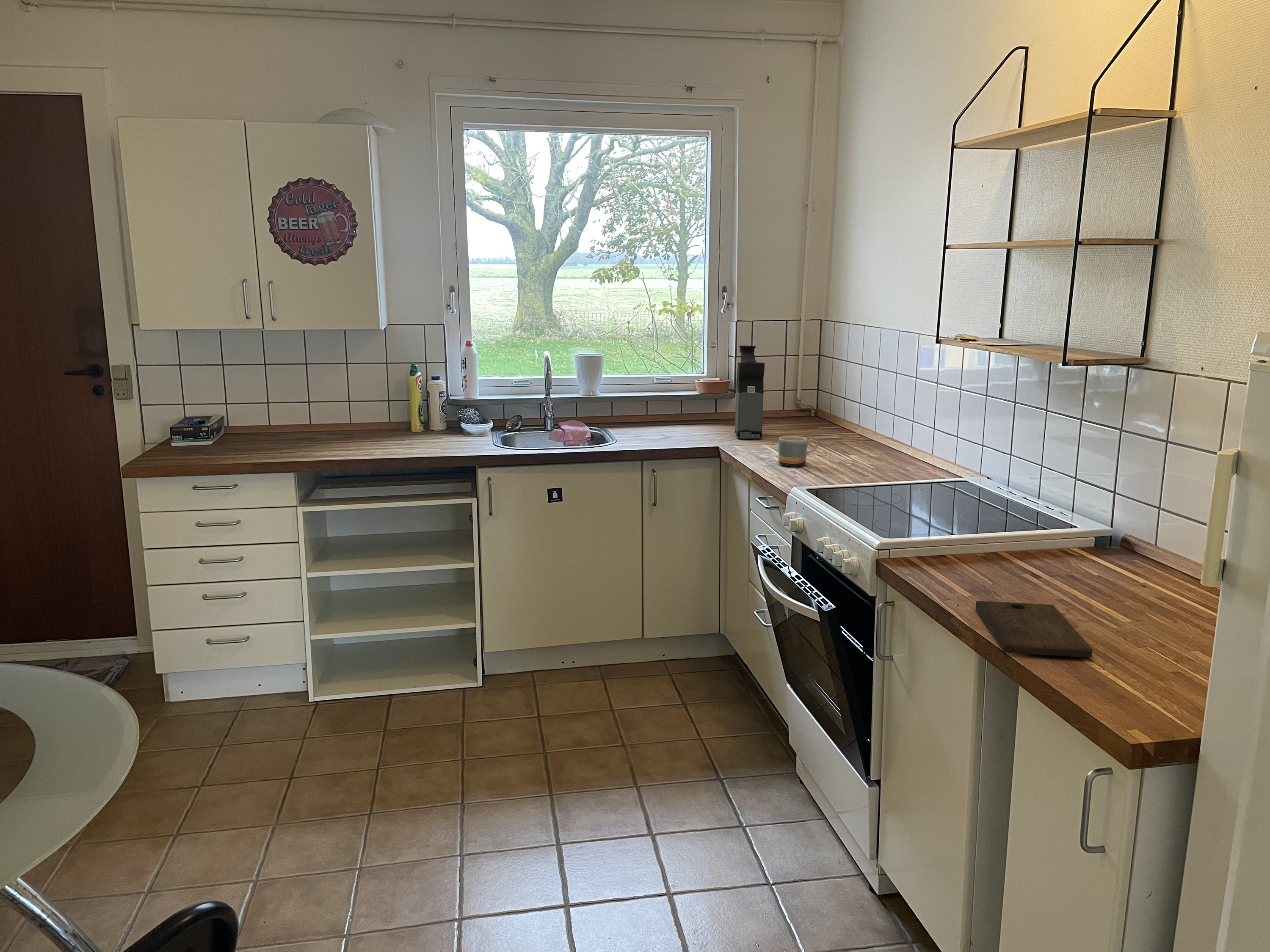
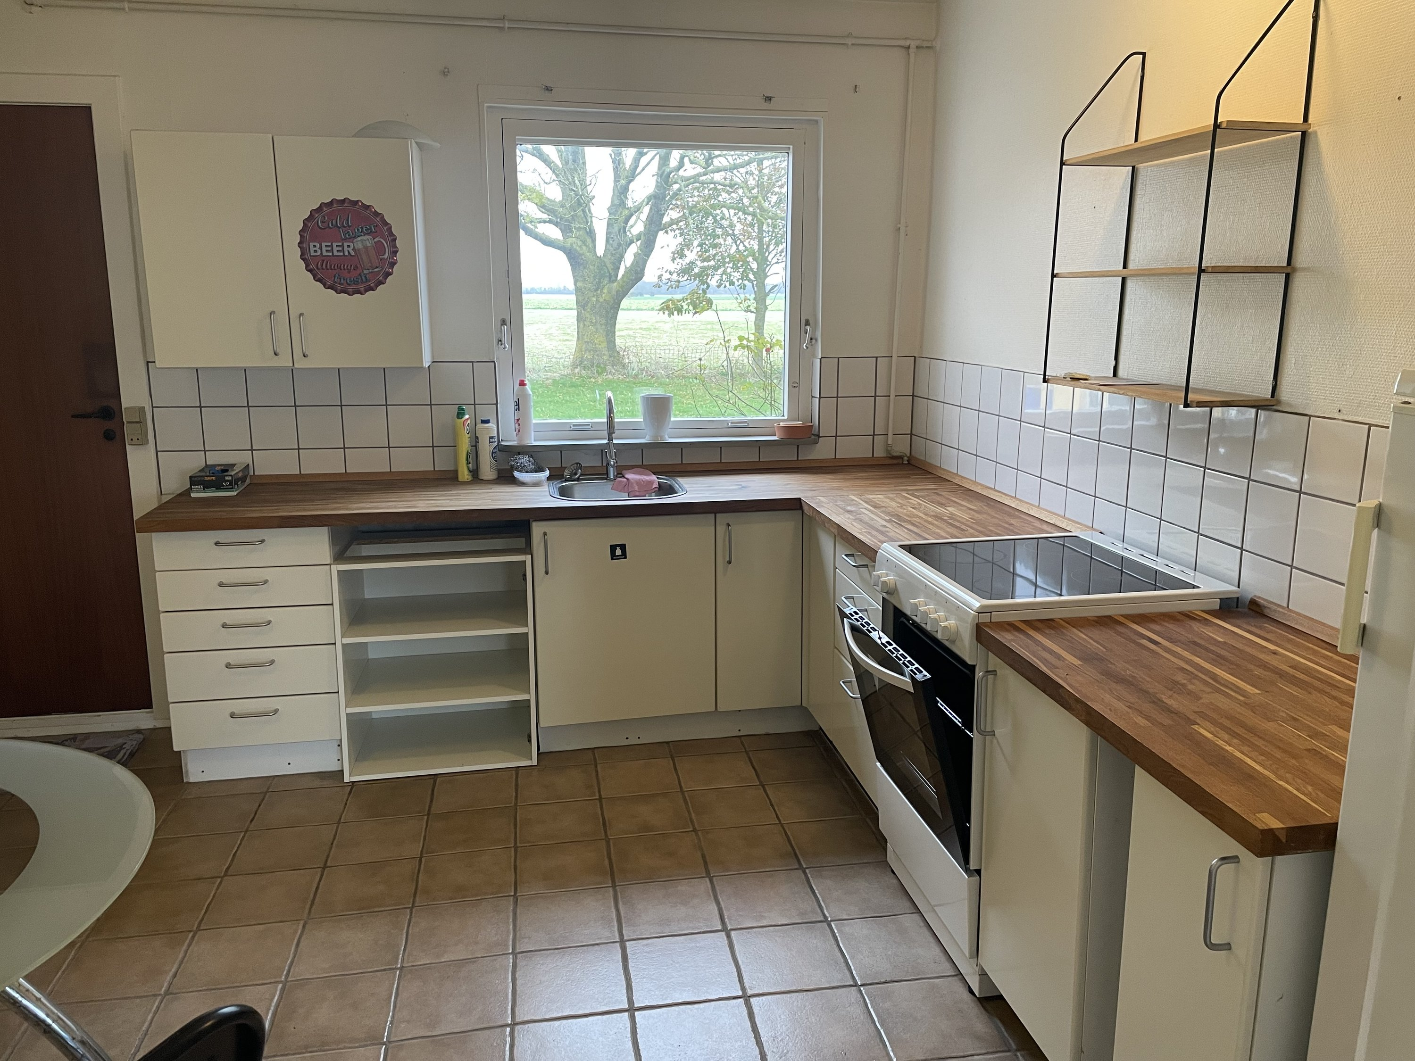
- mug [778,436,818,467]
- coffee maker [734,345,765,439]
- cutting board [975,600,1093,658]
